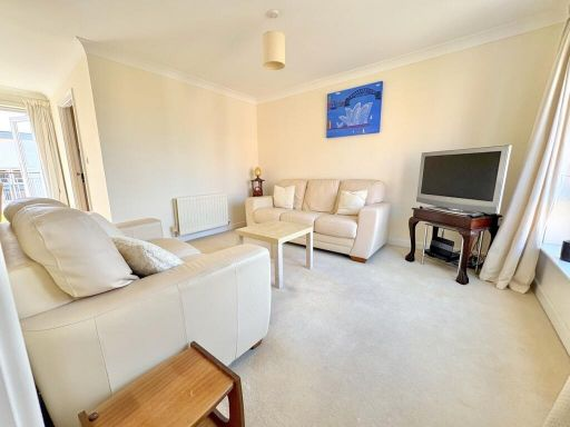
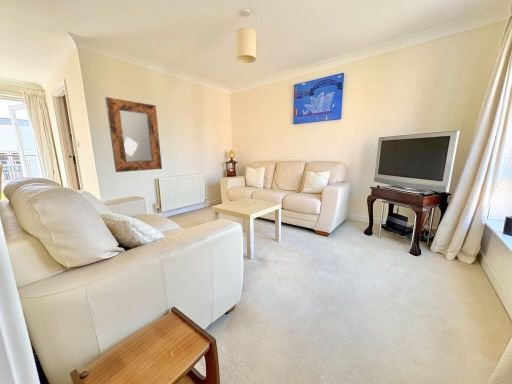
+ home mirror [104,96,163,173]
